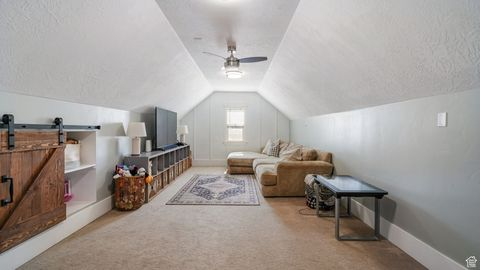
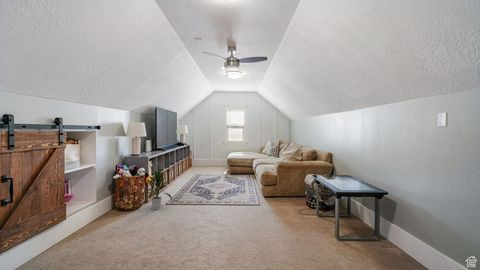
+ indoor plant [142,168,173,210]
